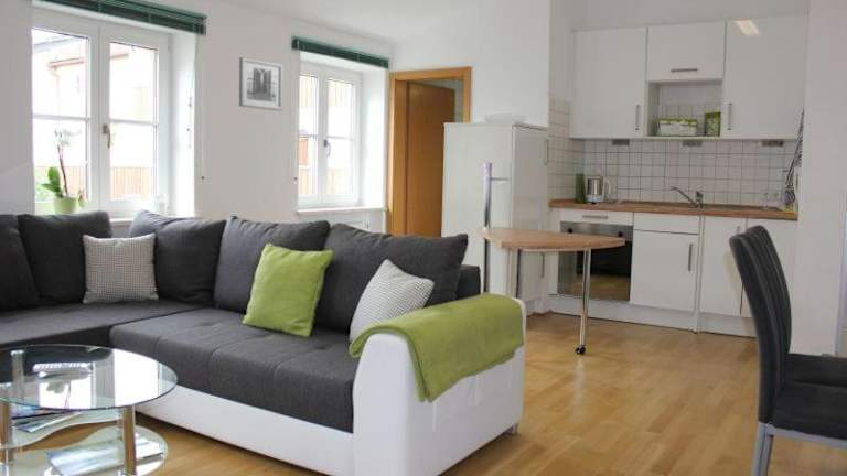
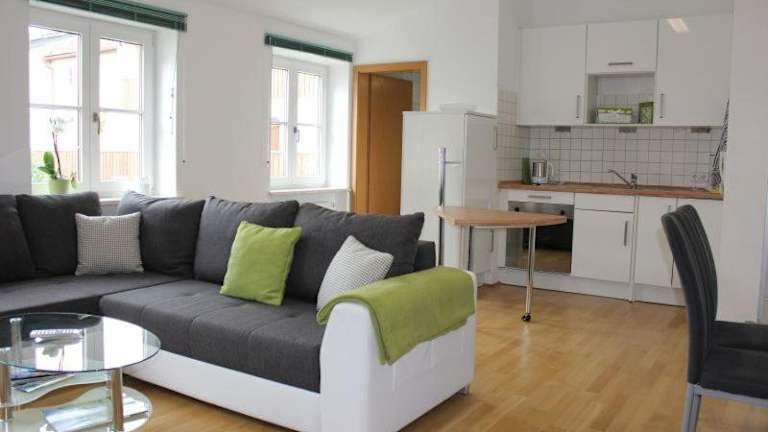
- wall art [238,56,283,112]
